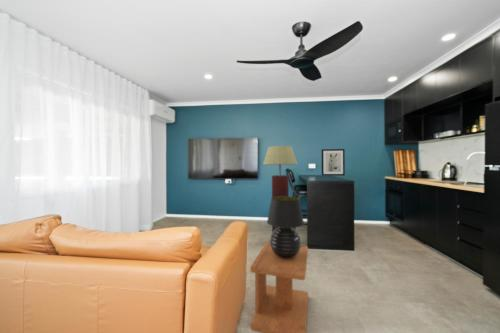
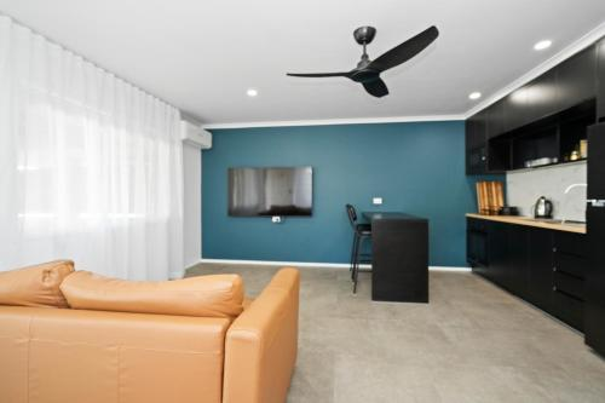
- wall art [321,148,346,177]
- floor lamp [262,145,298,234]
- table lamp [266,196,305,259]
- side table [249,241,309,333]
